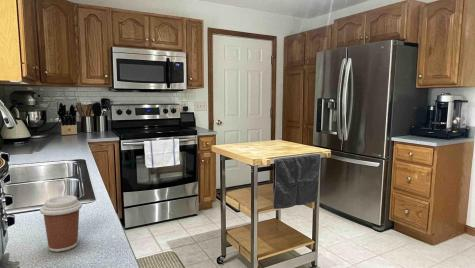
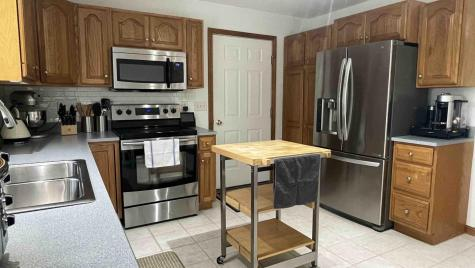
- coffee cup [39,194,83,253]
